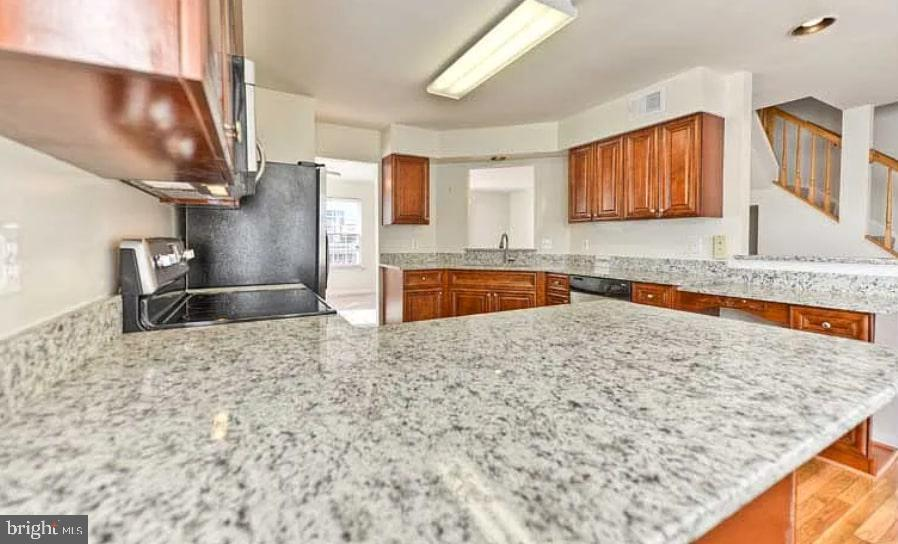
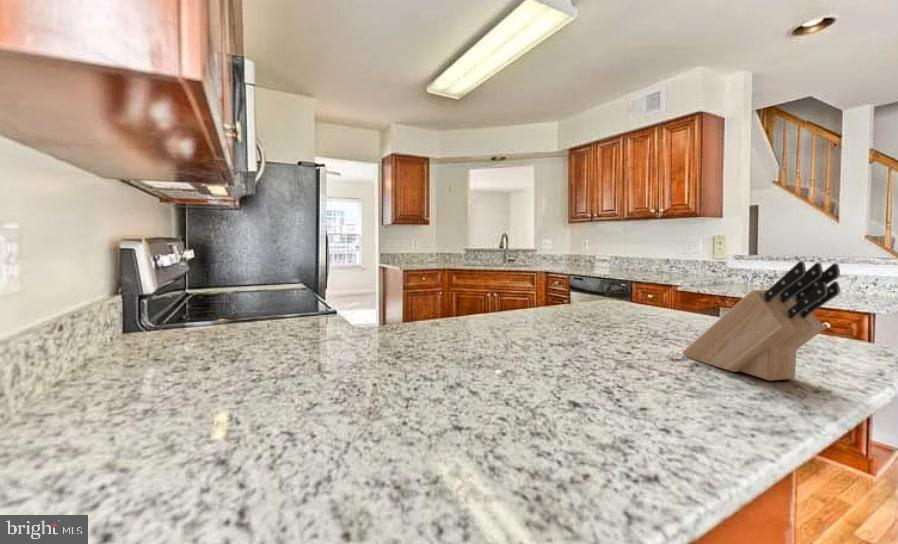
+ knife block [681,260,841,382]
